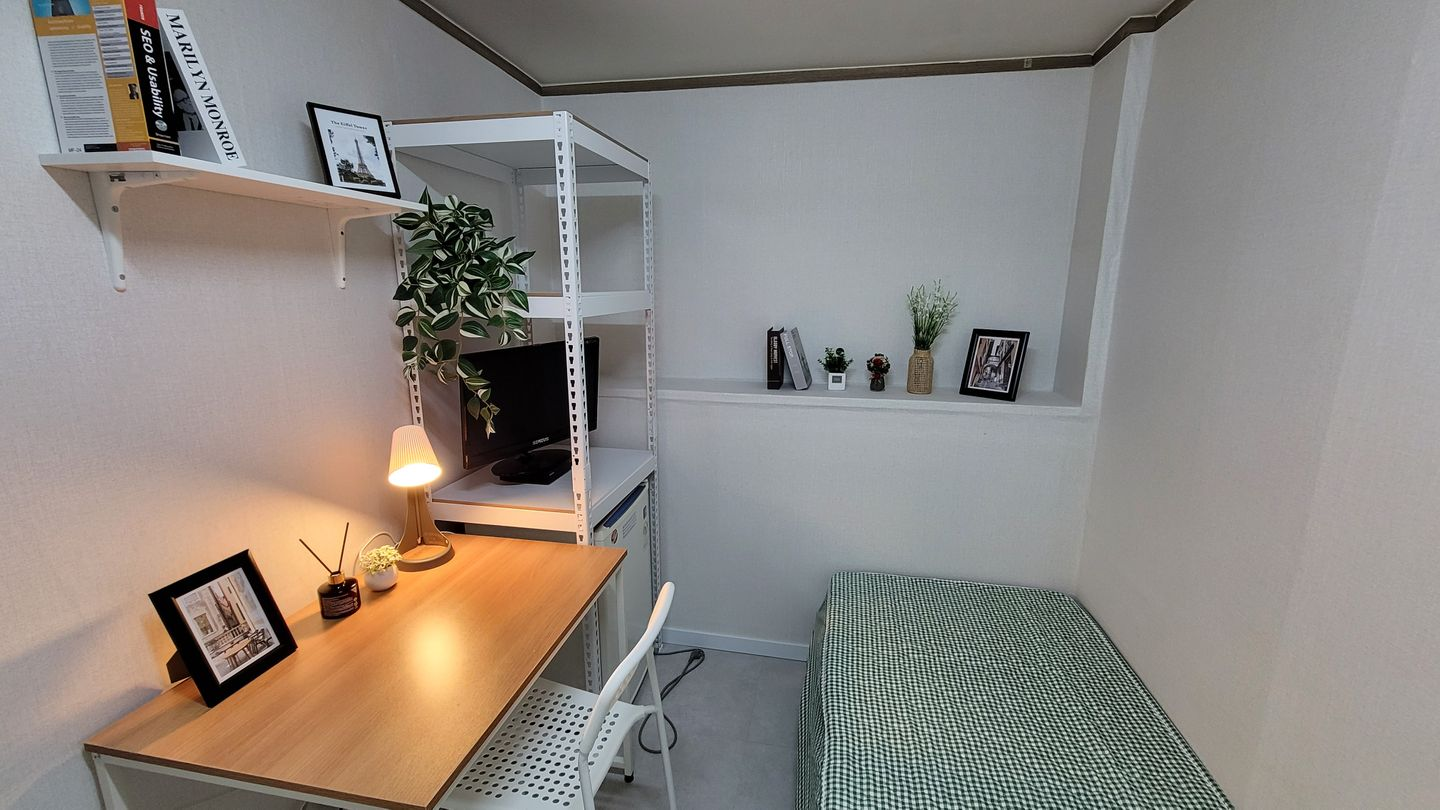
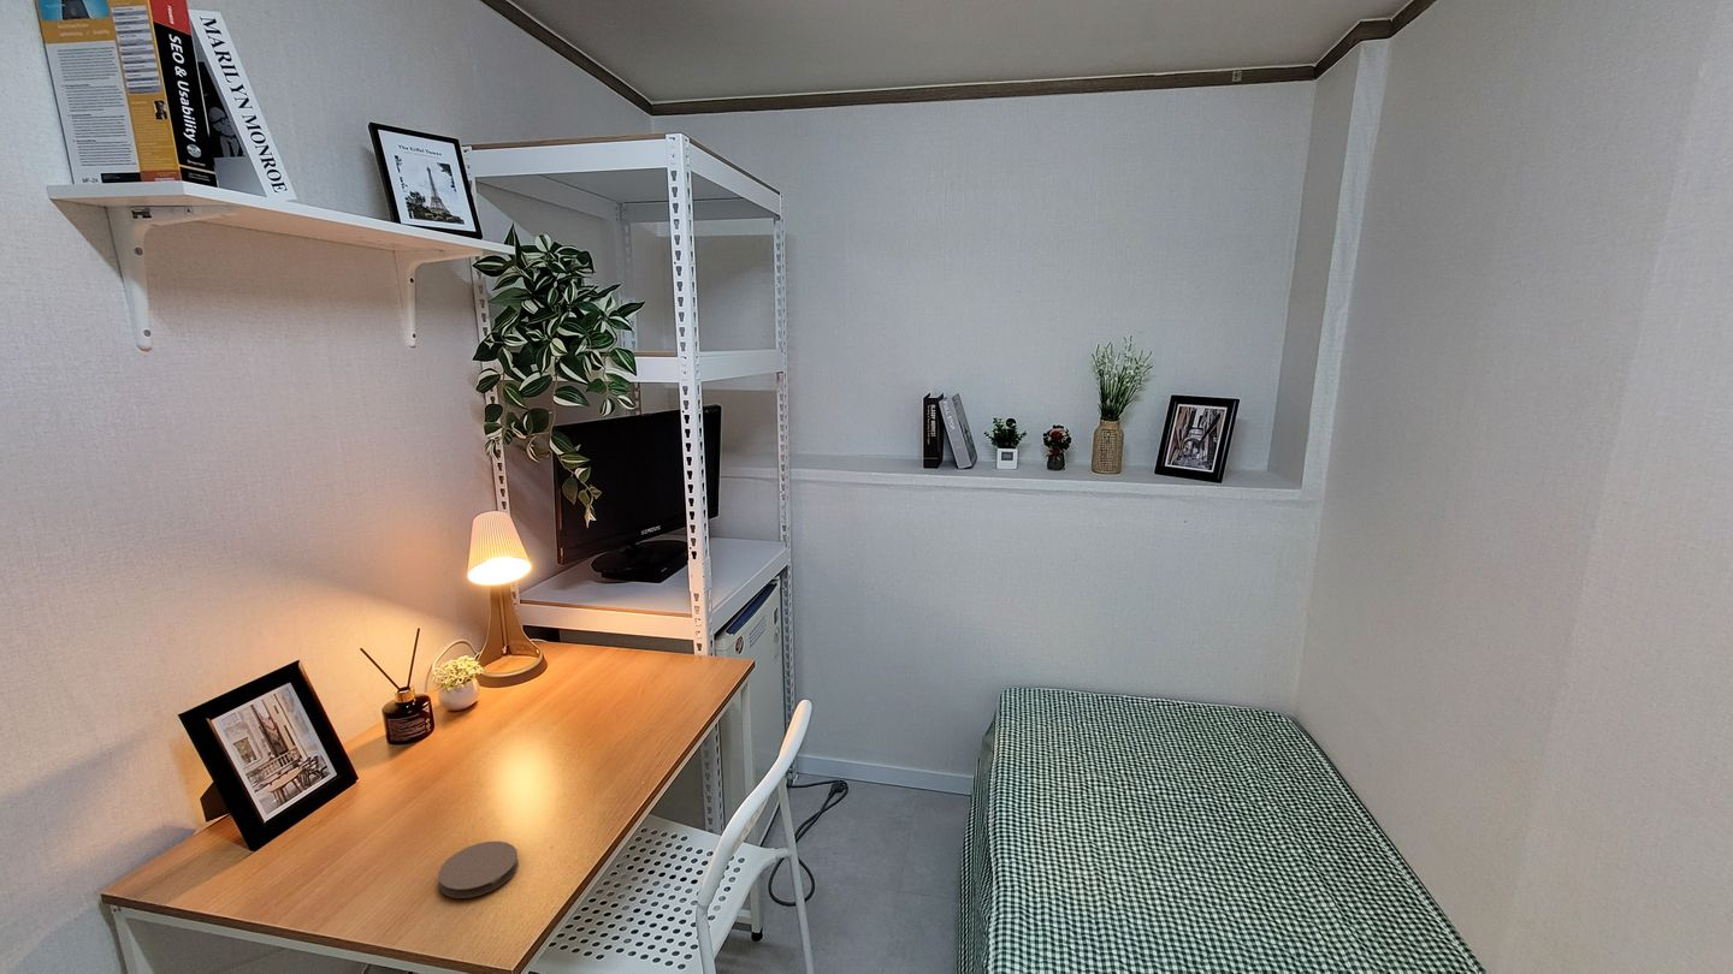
+ coaster [437,841,519,899]
